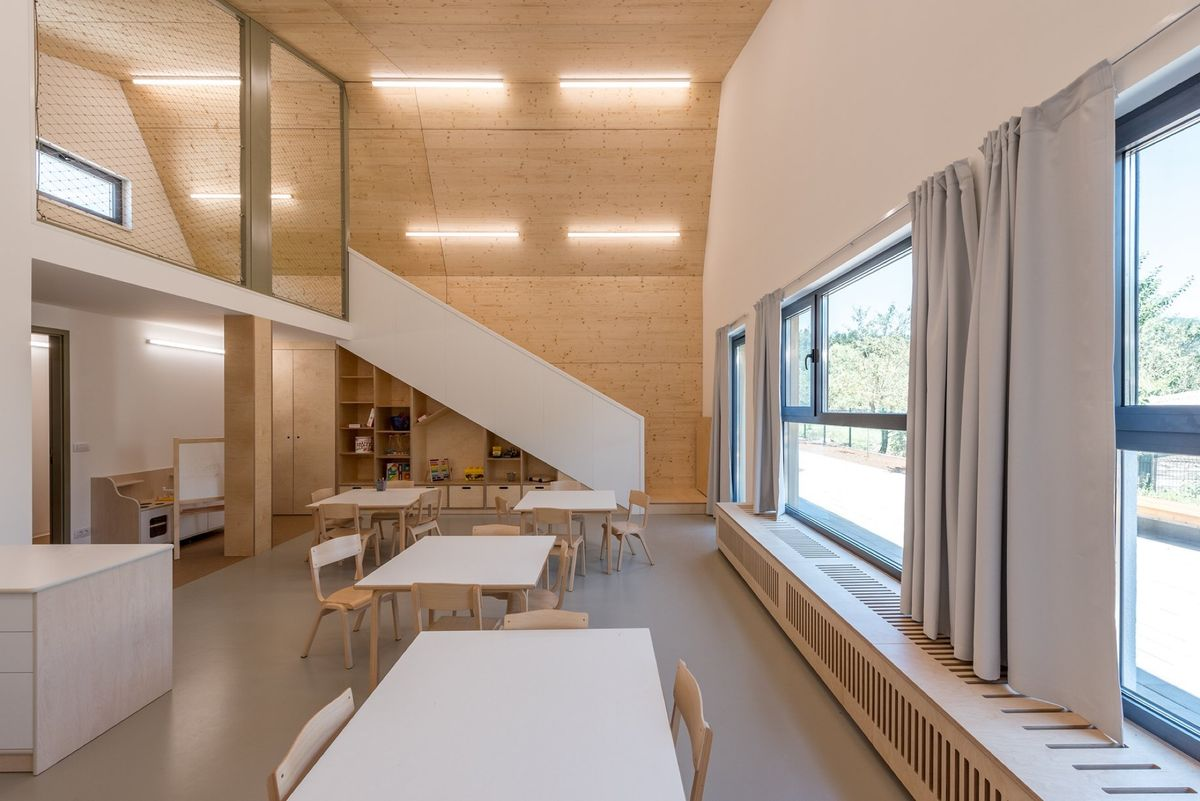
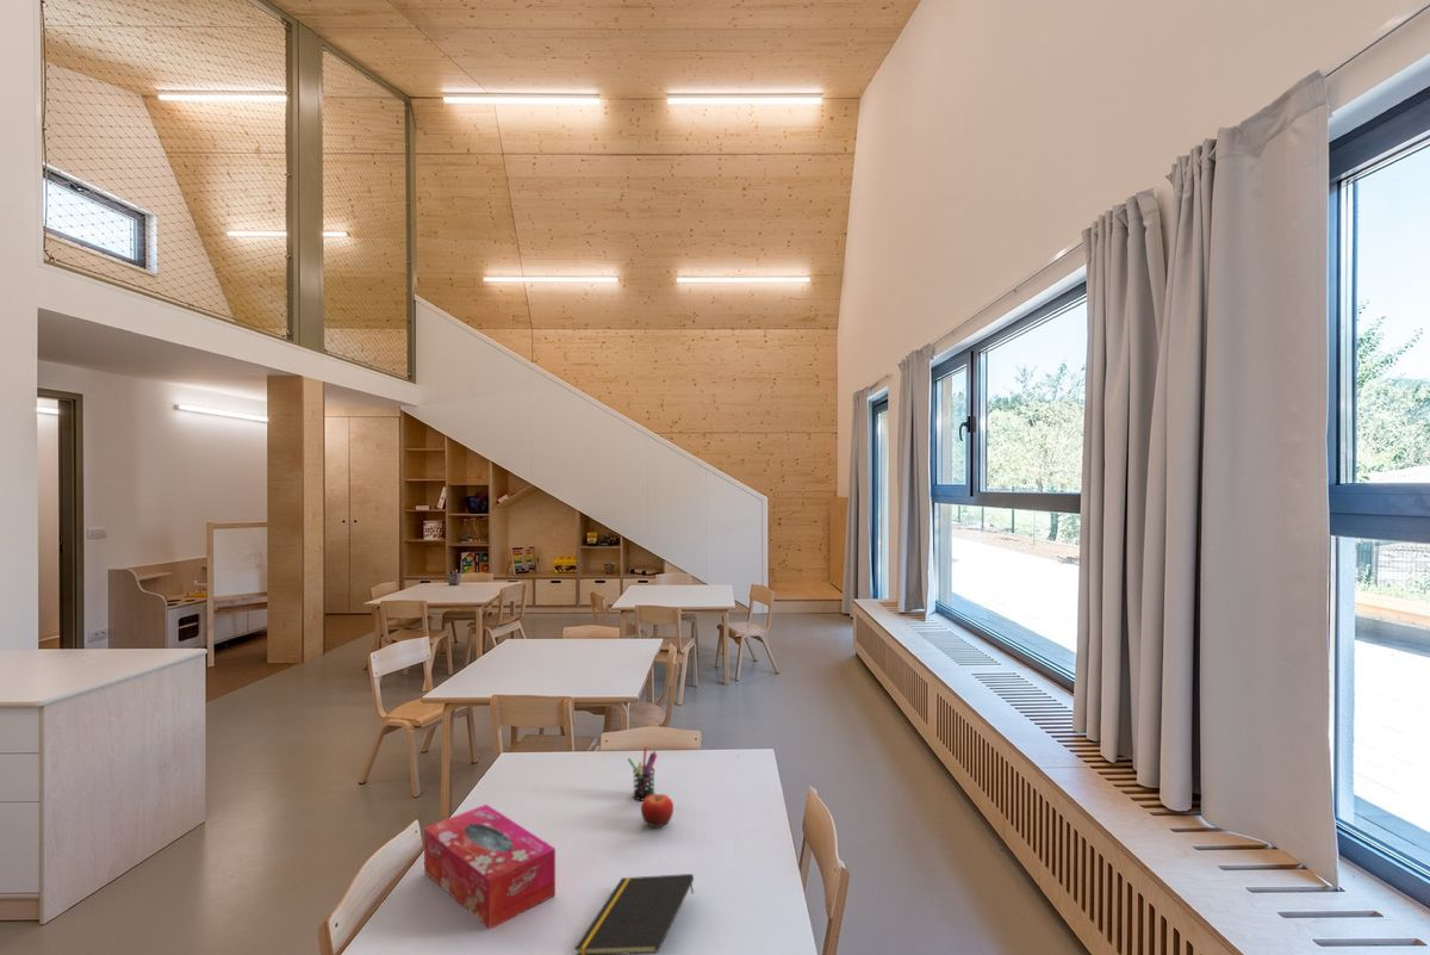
+ fruit [640,793,674,829]
+ tissue box [423,804,557,930]
+ pen holder [627,746,659,801]
+ notepad [573,873,695,955]
